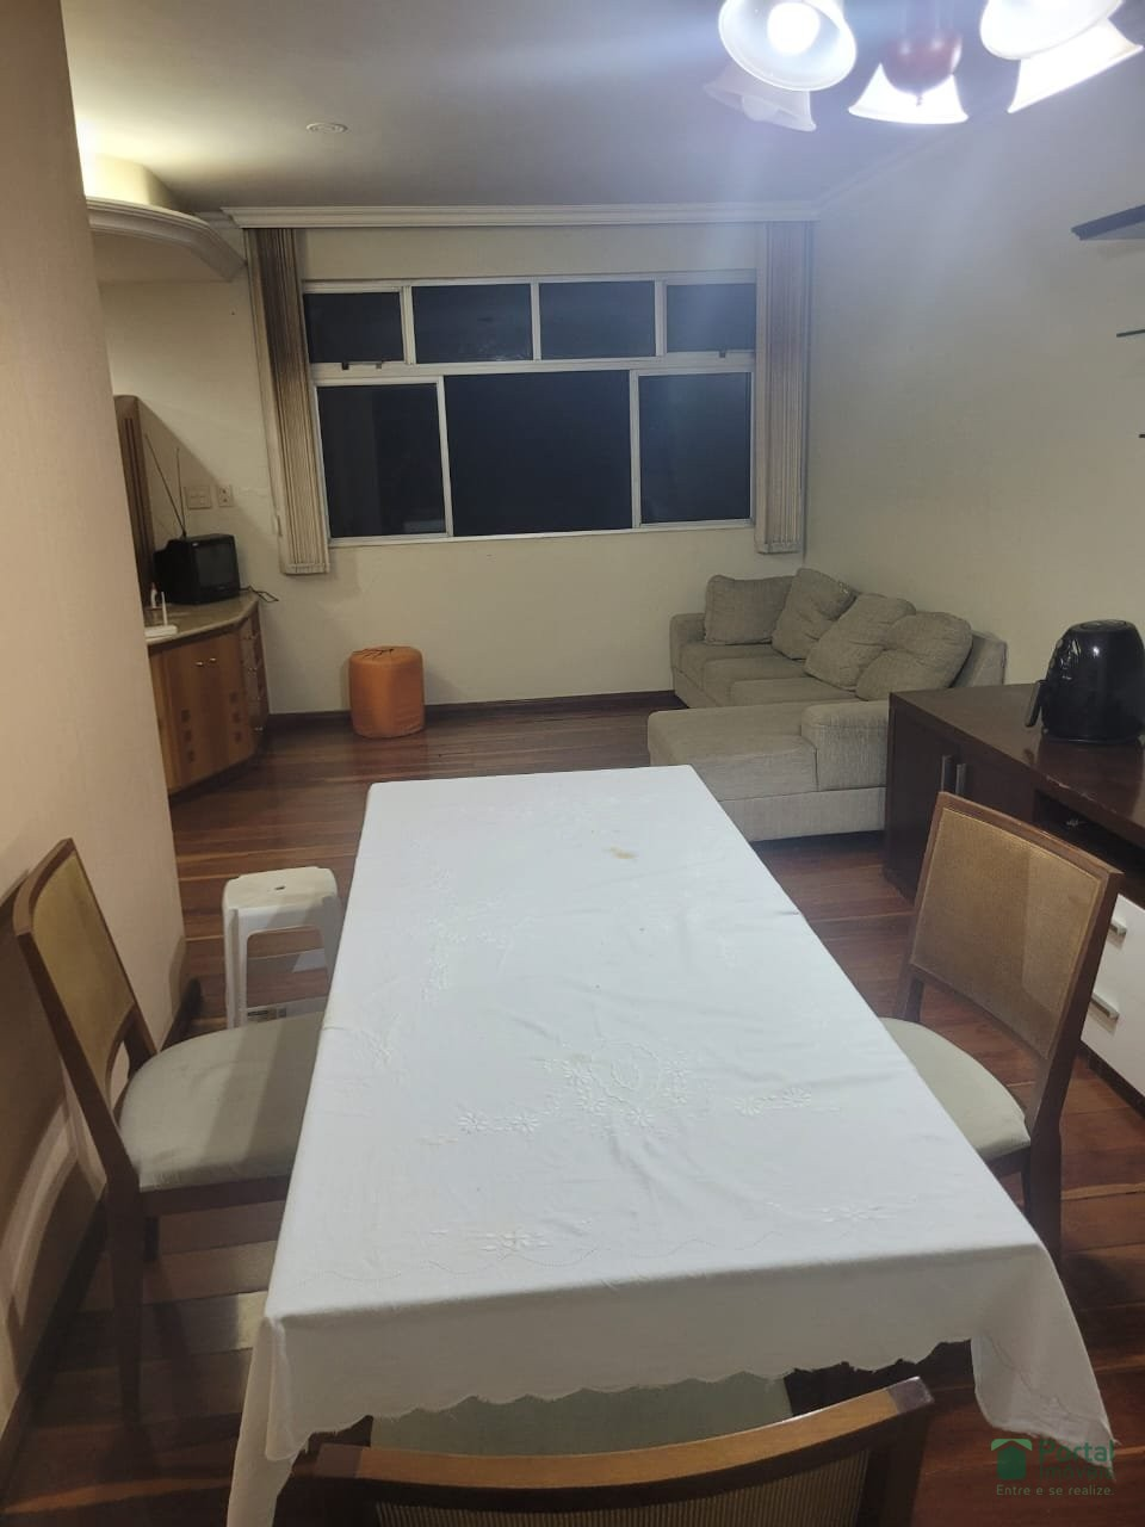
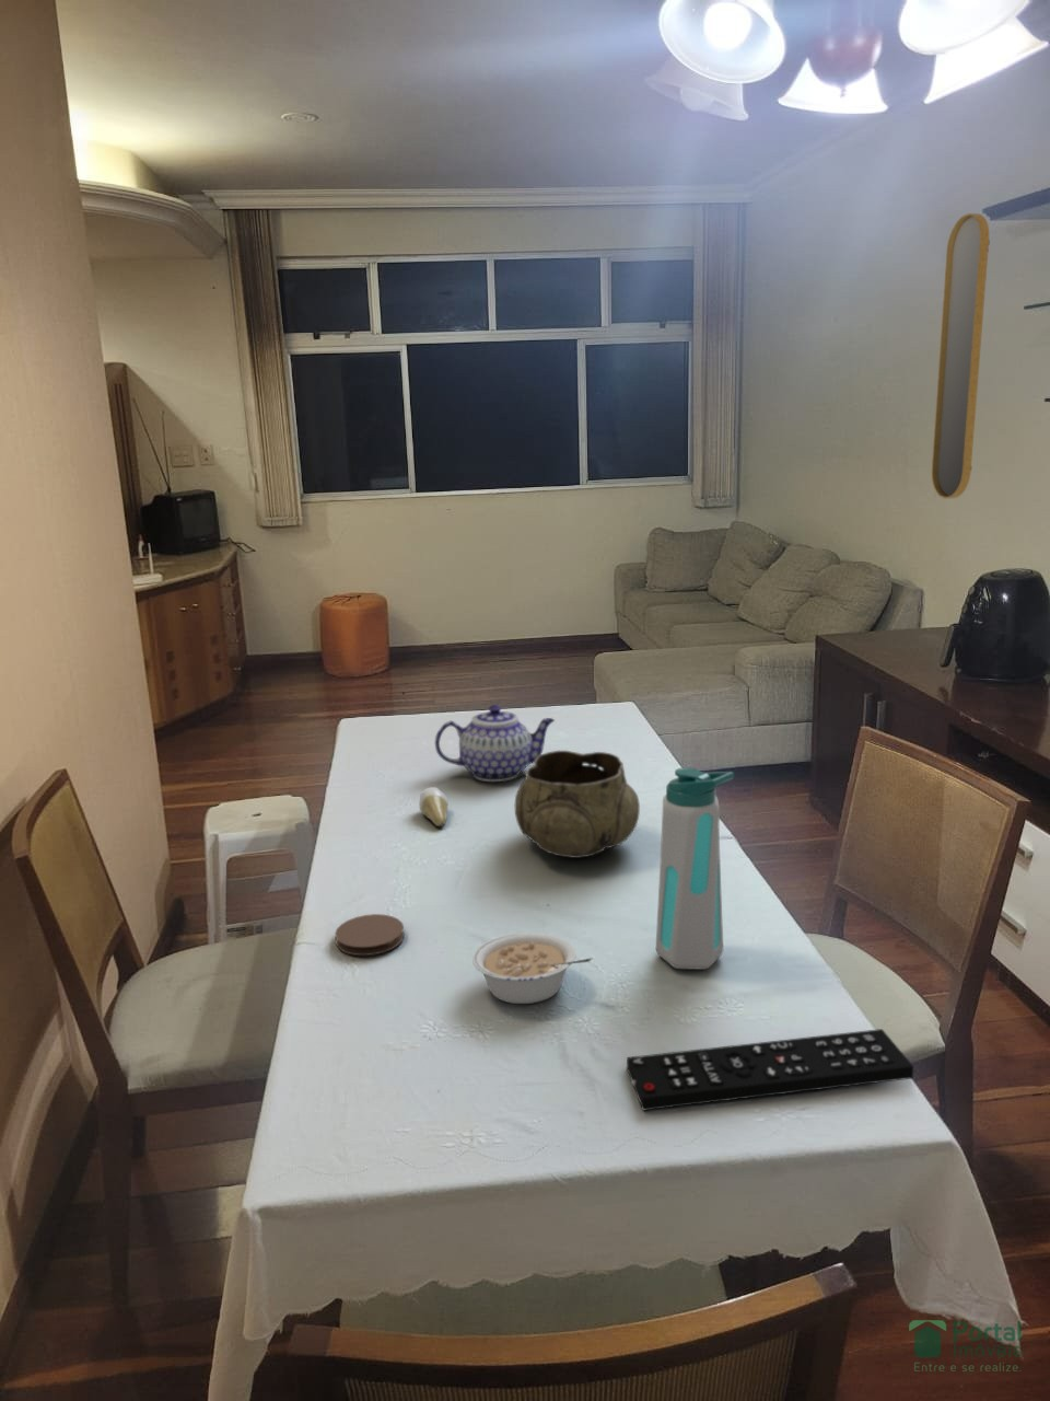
+ remote control [625,1028,914,1112]
+ legume [471,931,592,1005]
+ home mirror [931,212,990,499]
+ coaster [333,912,406,956]
+ decorative bowl [514,750,641,859]
+ water bottle [655,767,735,971]
+ teapot [435,704,556,782]
+ tooth [418,785,450,827]
